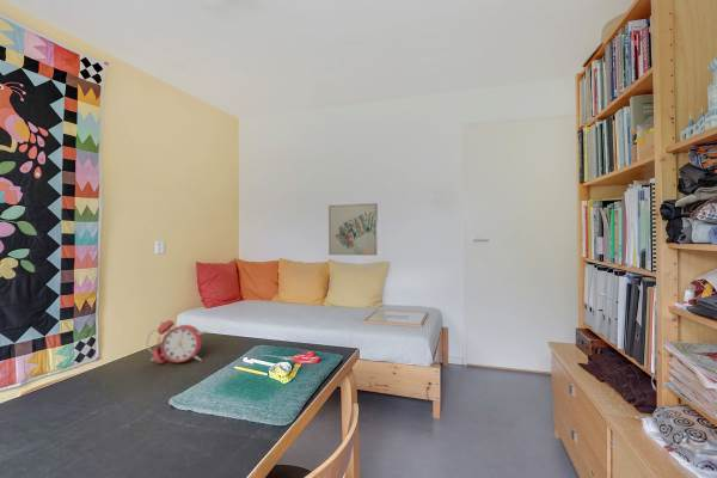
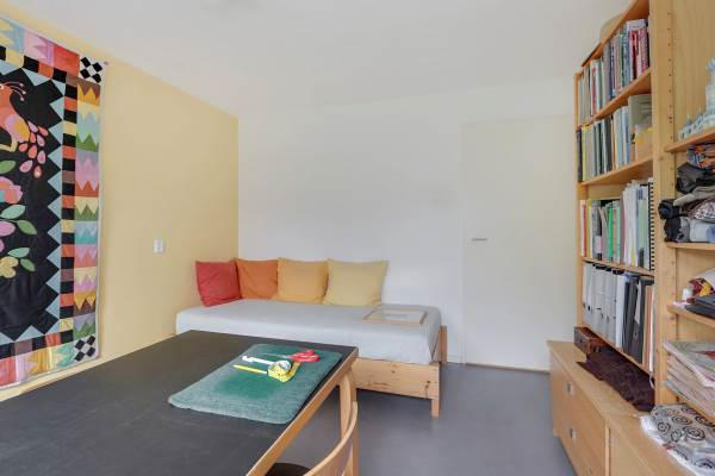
- wall art [327,202,379,257]
- alarm clock [145,319,208,364]
